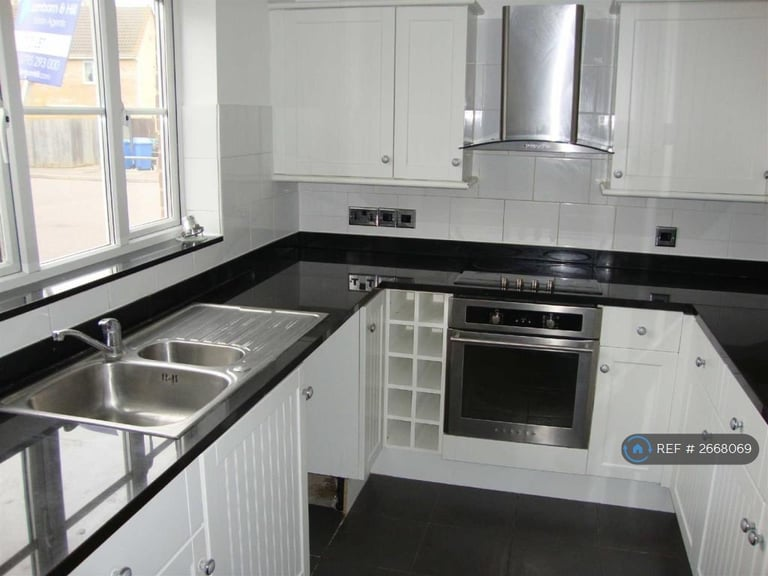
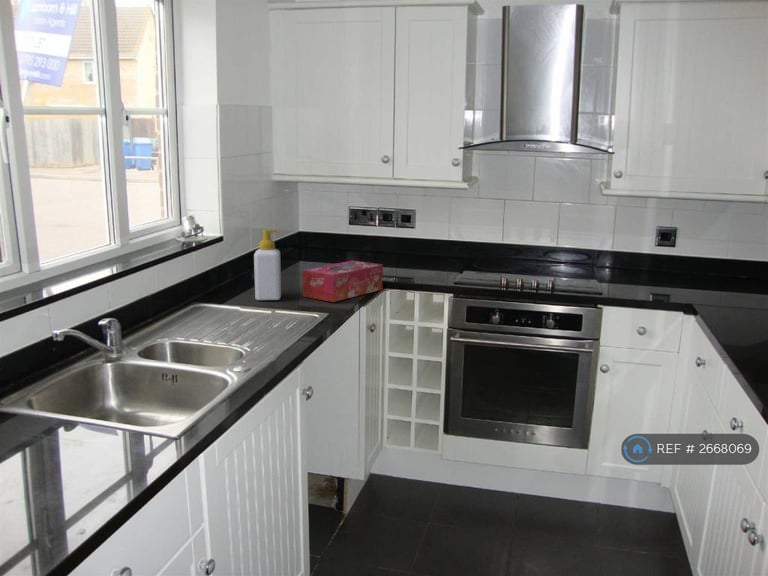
+ soap bottle [253,229,282,301]
+ tissue box [301,259,384,303]
